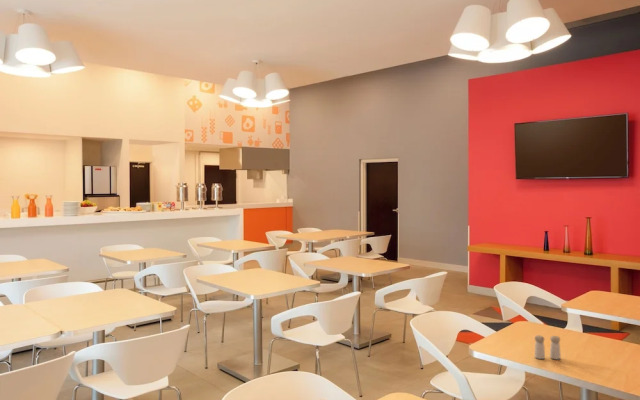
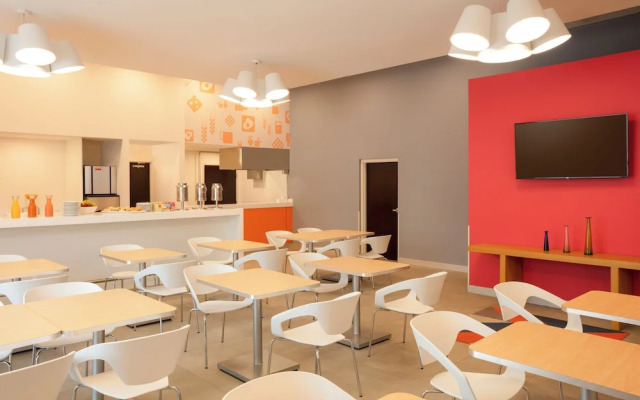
- salt and pepper shaker [534,334,561,360]
